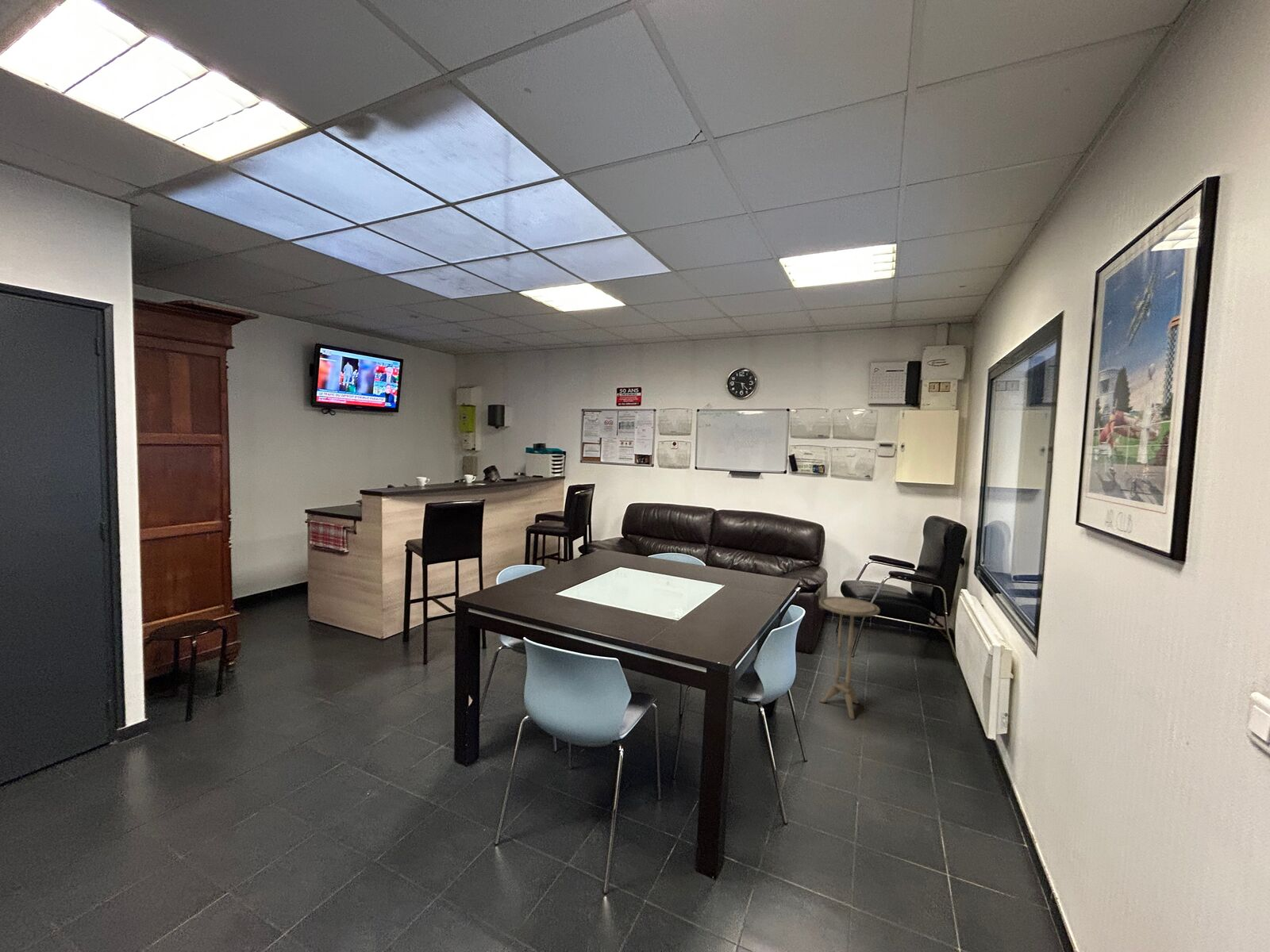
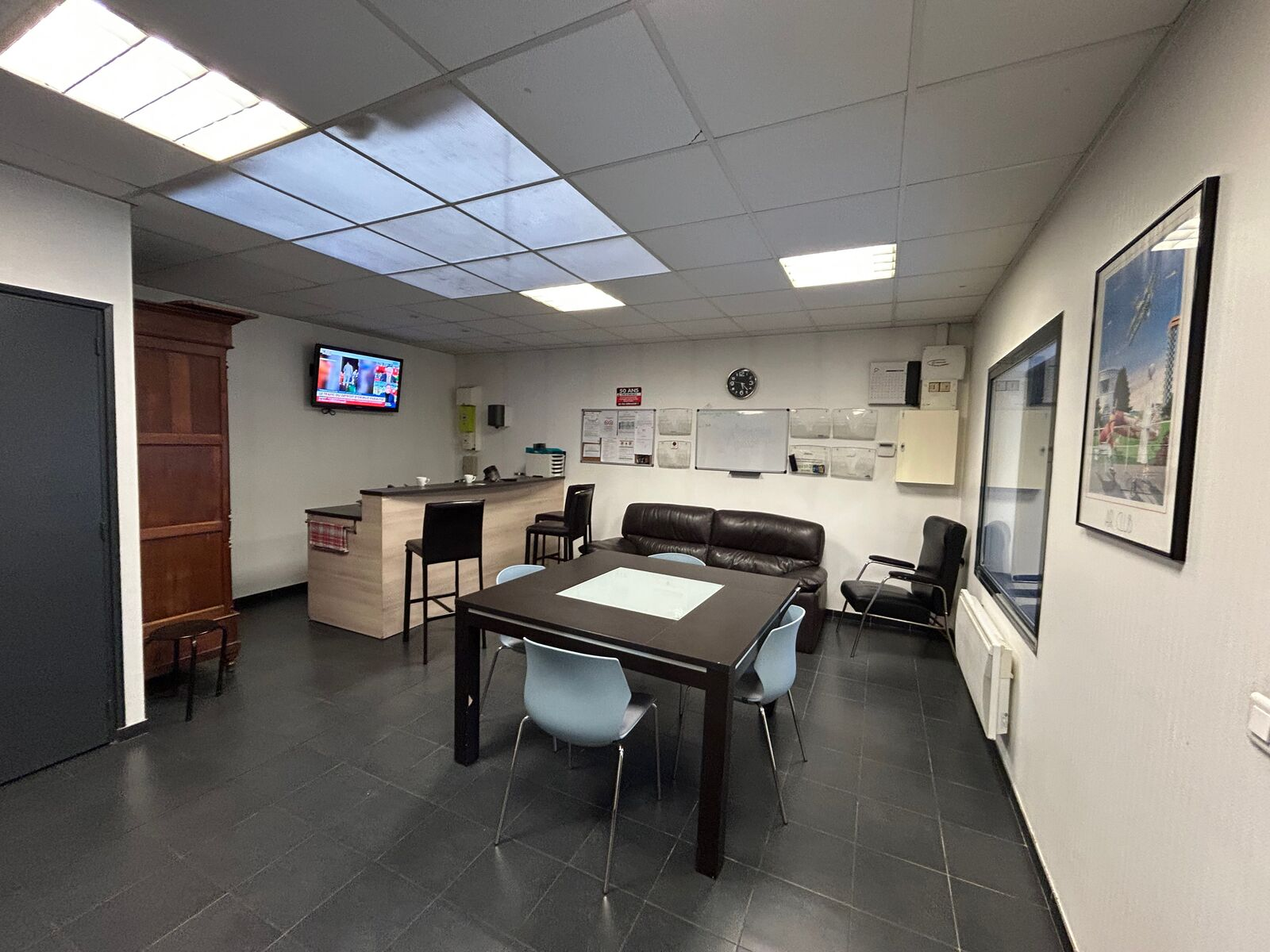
- side table [818,596,881,720]
